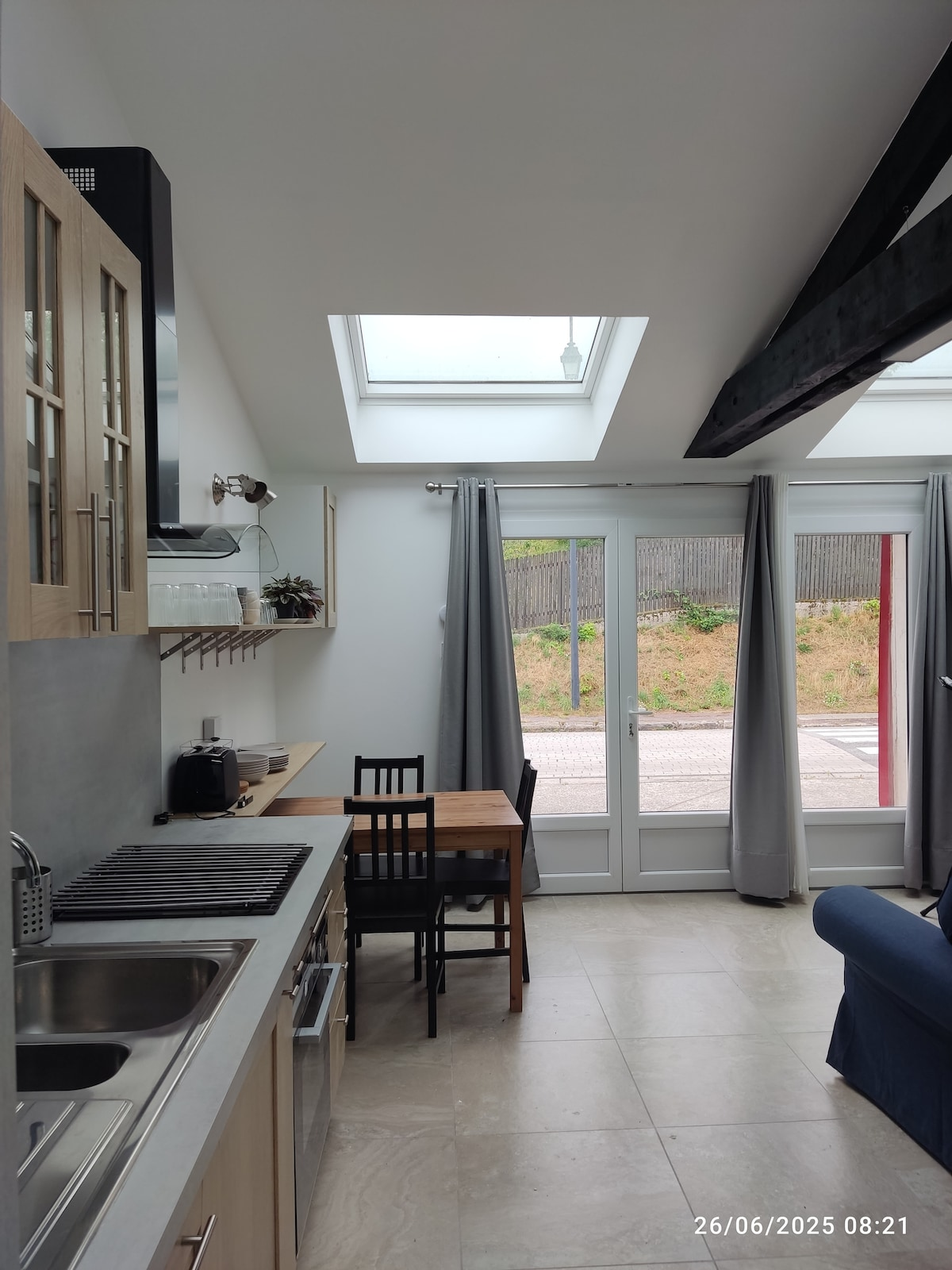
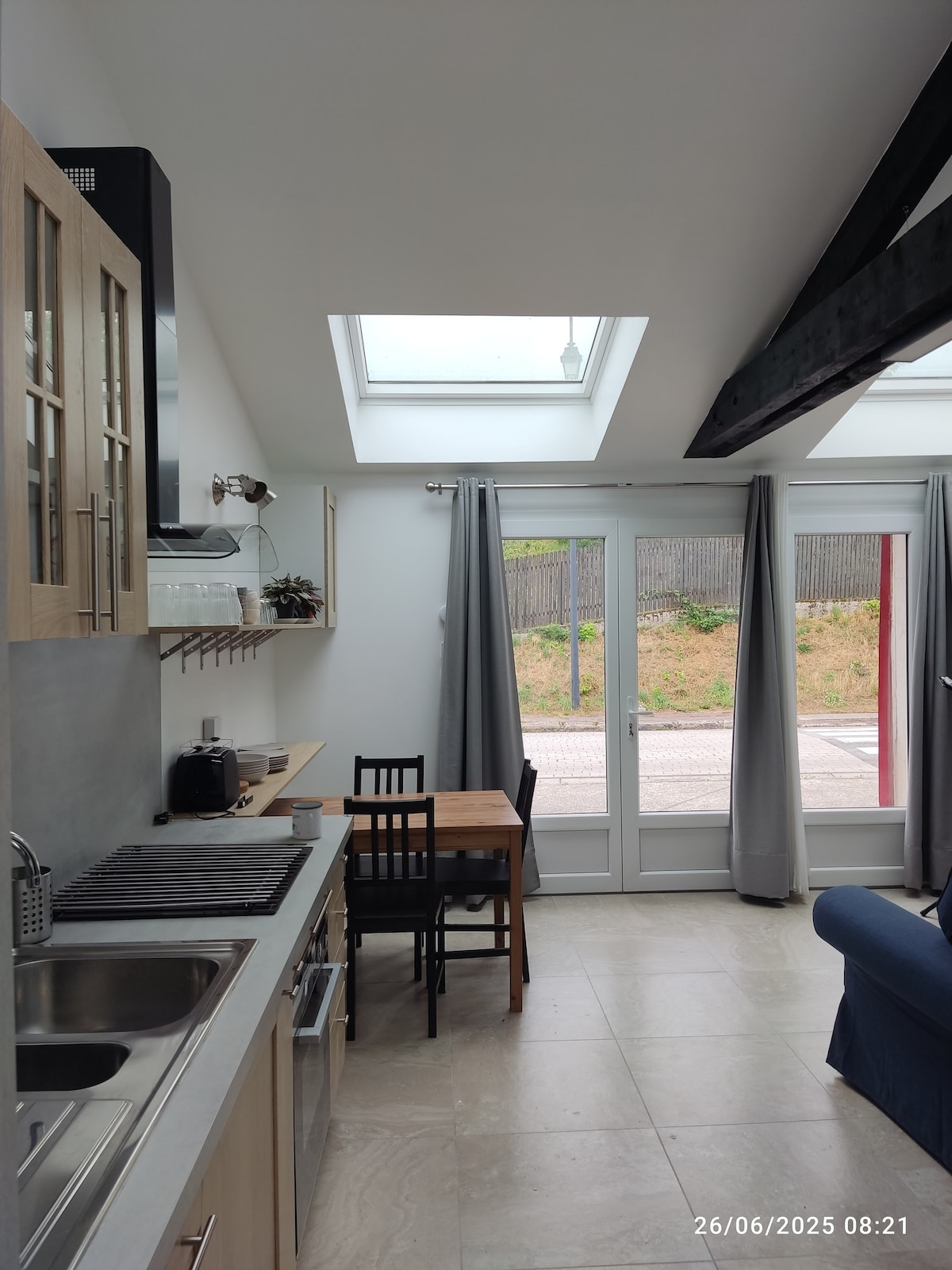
+ mug [290,800,324,841]
